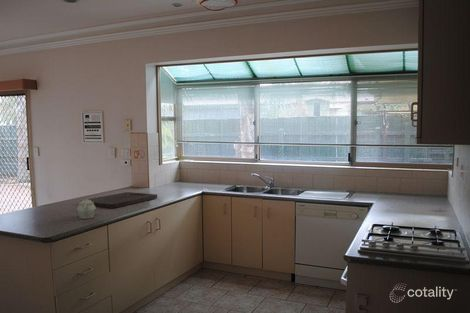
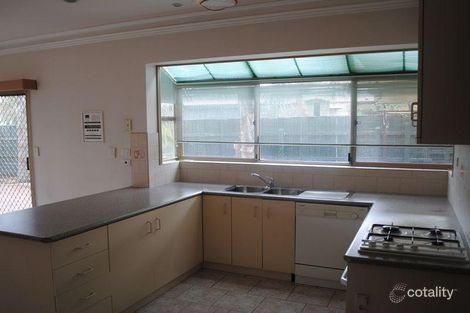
- cutting board [79,191,158,209]
- teapot [75,198,97,220]
